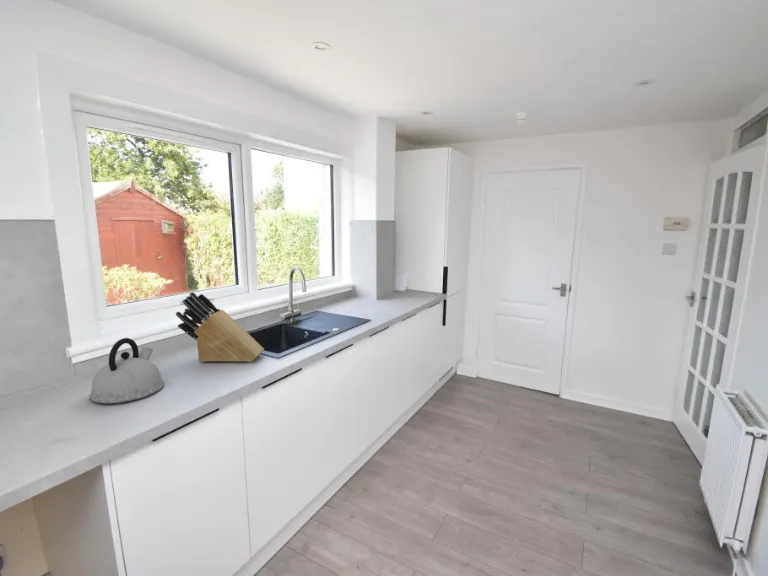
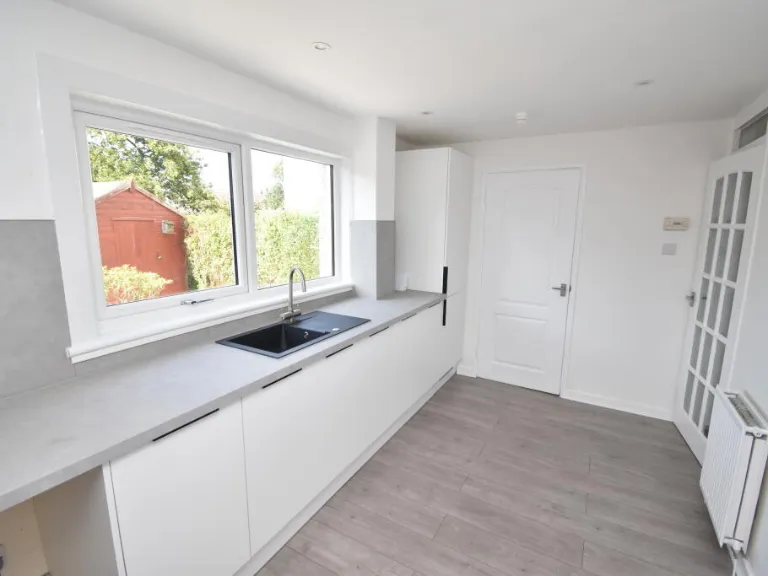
- knife block [175,291,265,363]
- kettle [89,337,165,404]
